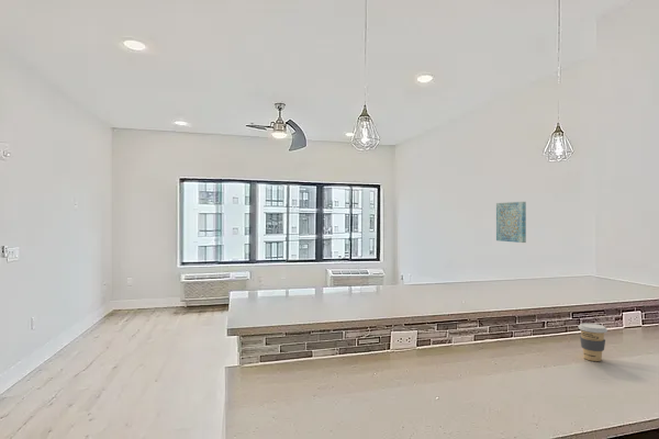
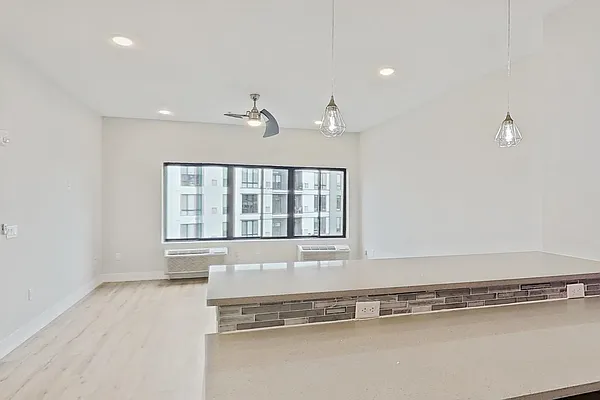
- wall art [495,201,527,244]
- coffee cup [577,322,608,362]
